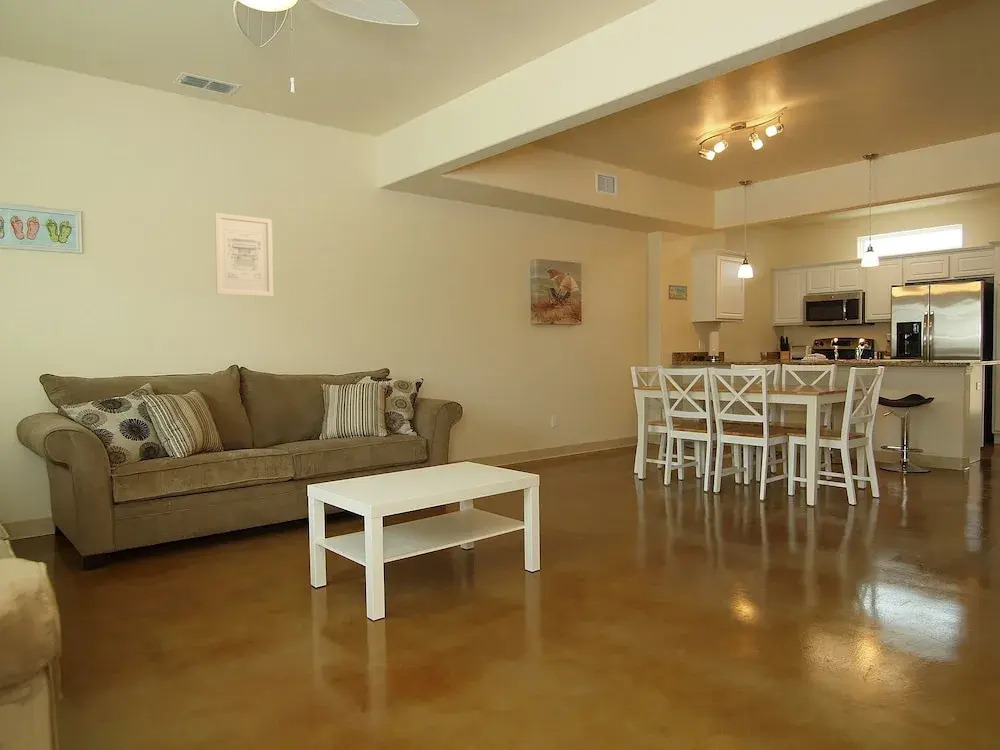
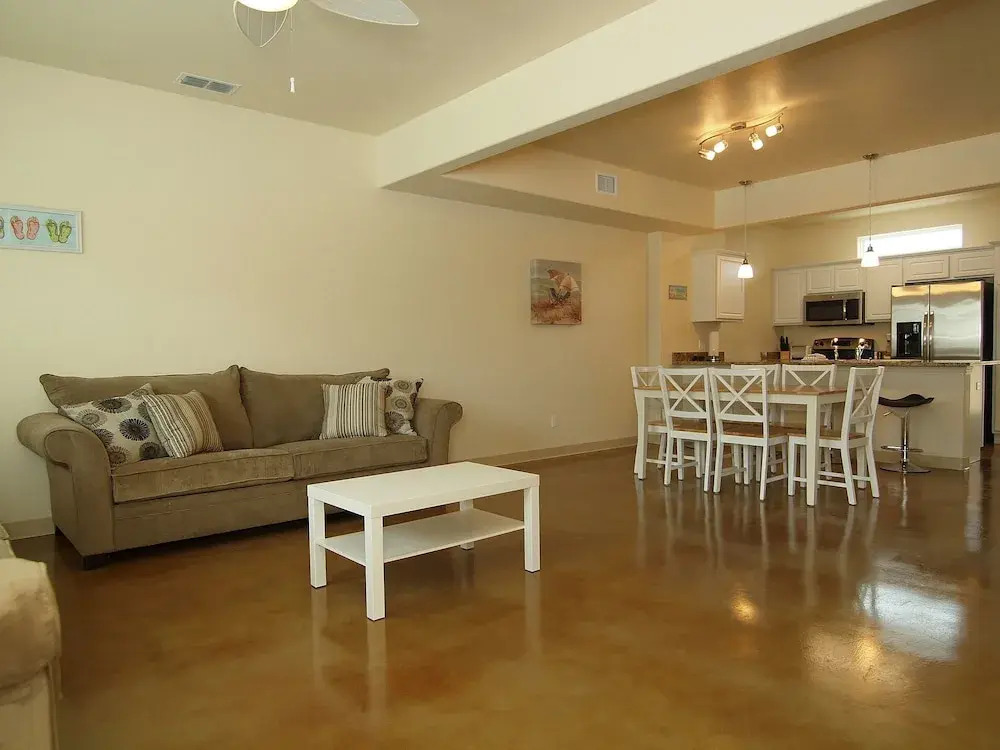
- wall art [214,212,274,297]
